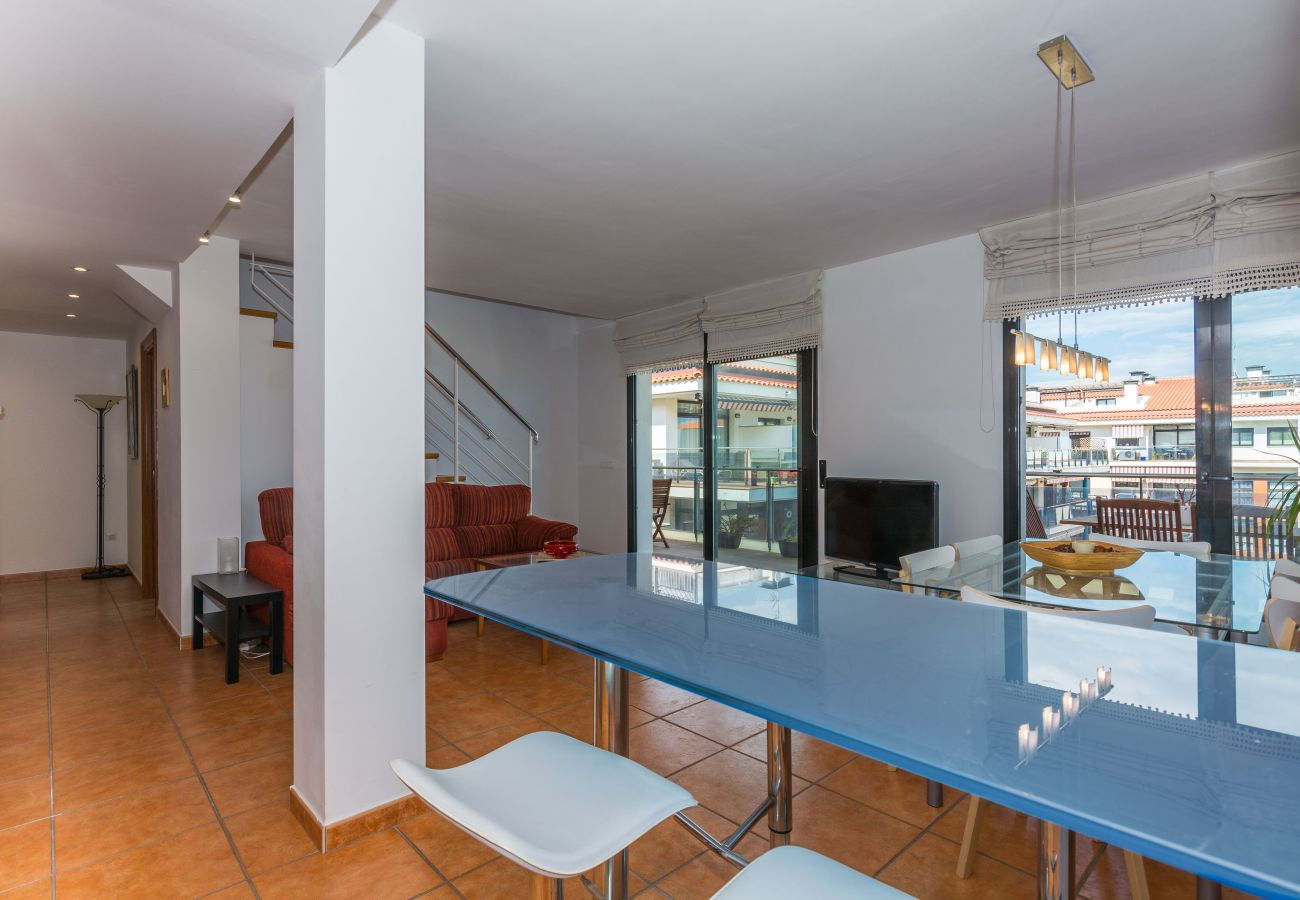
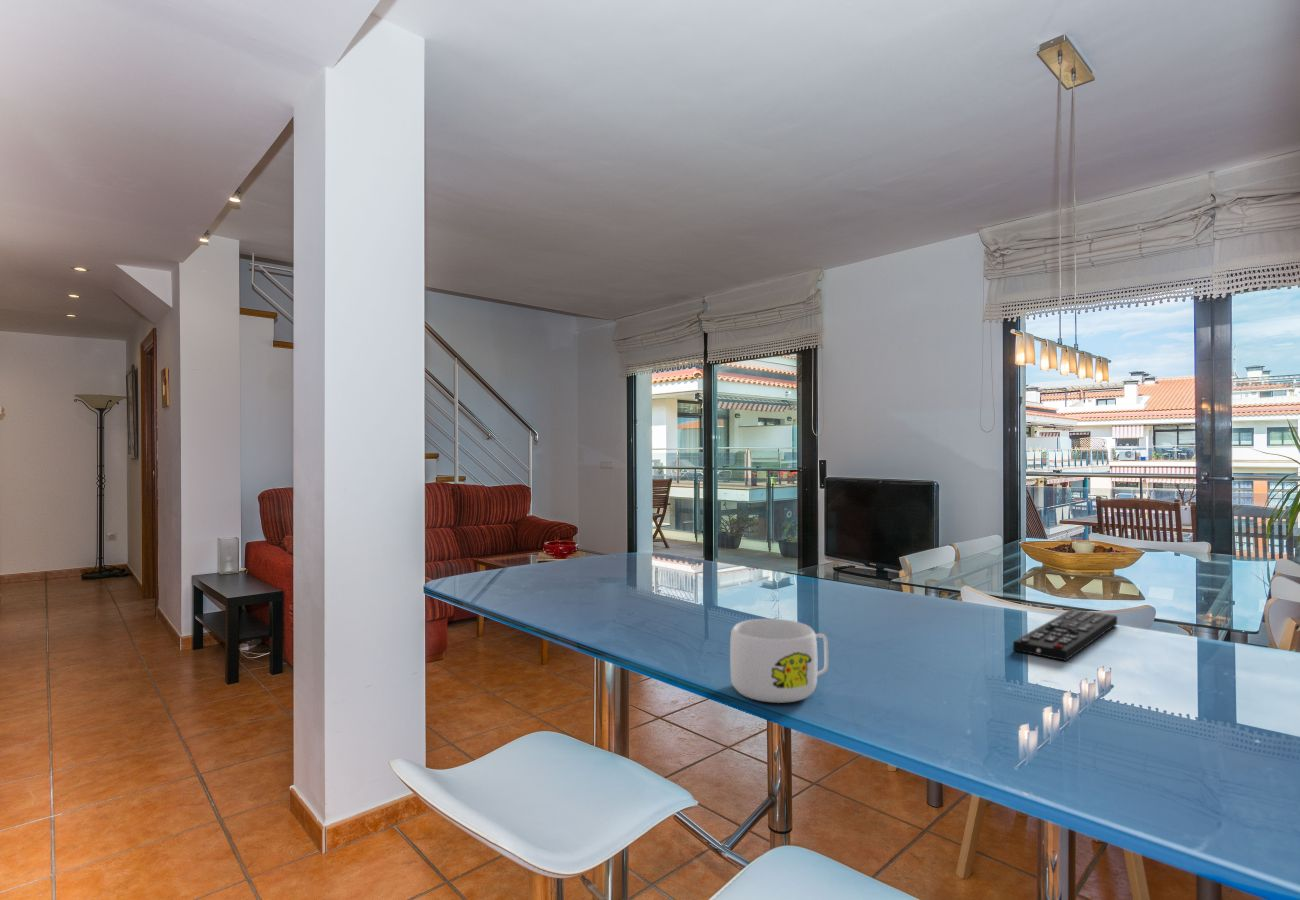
+ mug [729,618,829,704]
+ remote control [1012,608,1118,662]
